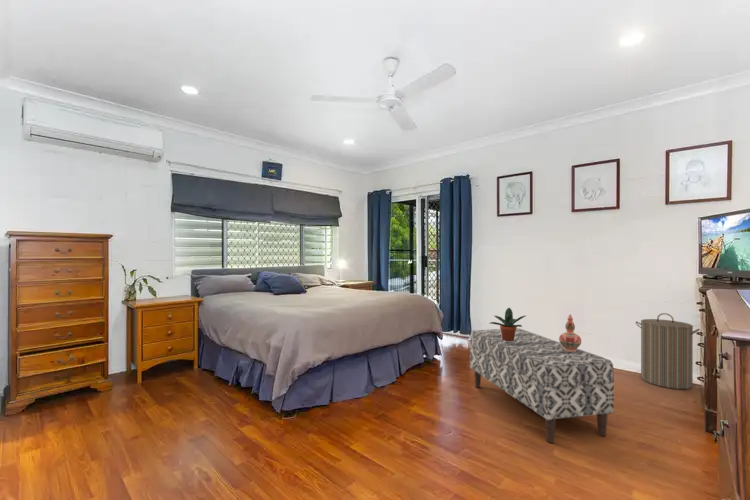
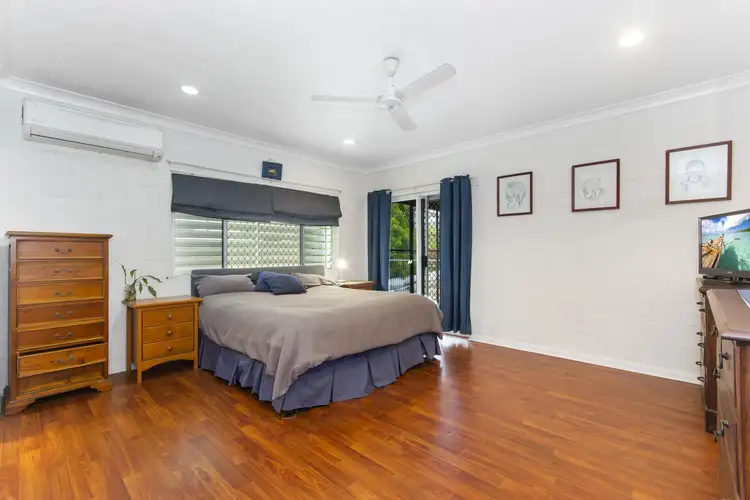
- potted plant [488,307,526,341]
- laundry hamper [634,312,701,390]
- decorative vase [558,313,582,352]
- bench [469,327,615,444]
